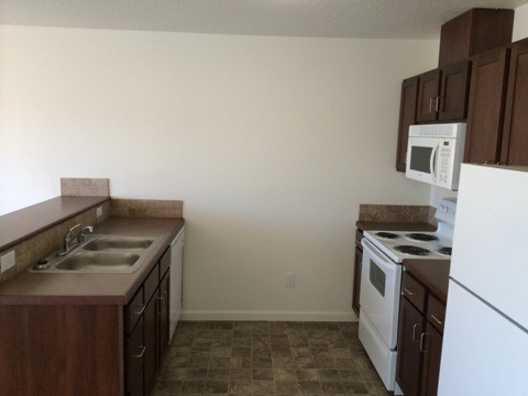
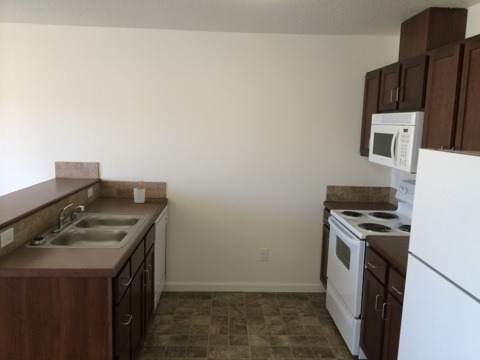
+ utensil holder [133,180,152,204]
